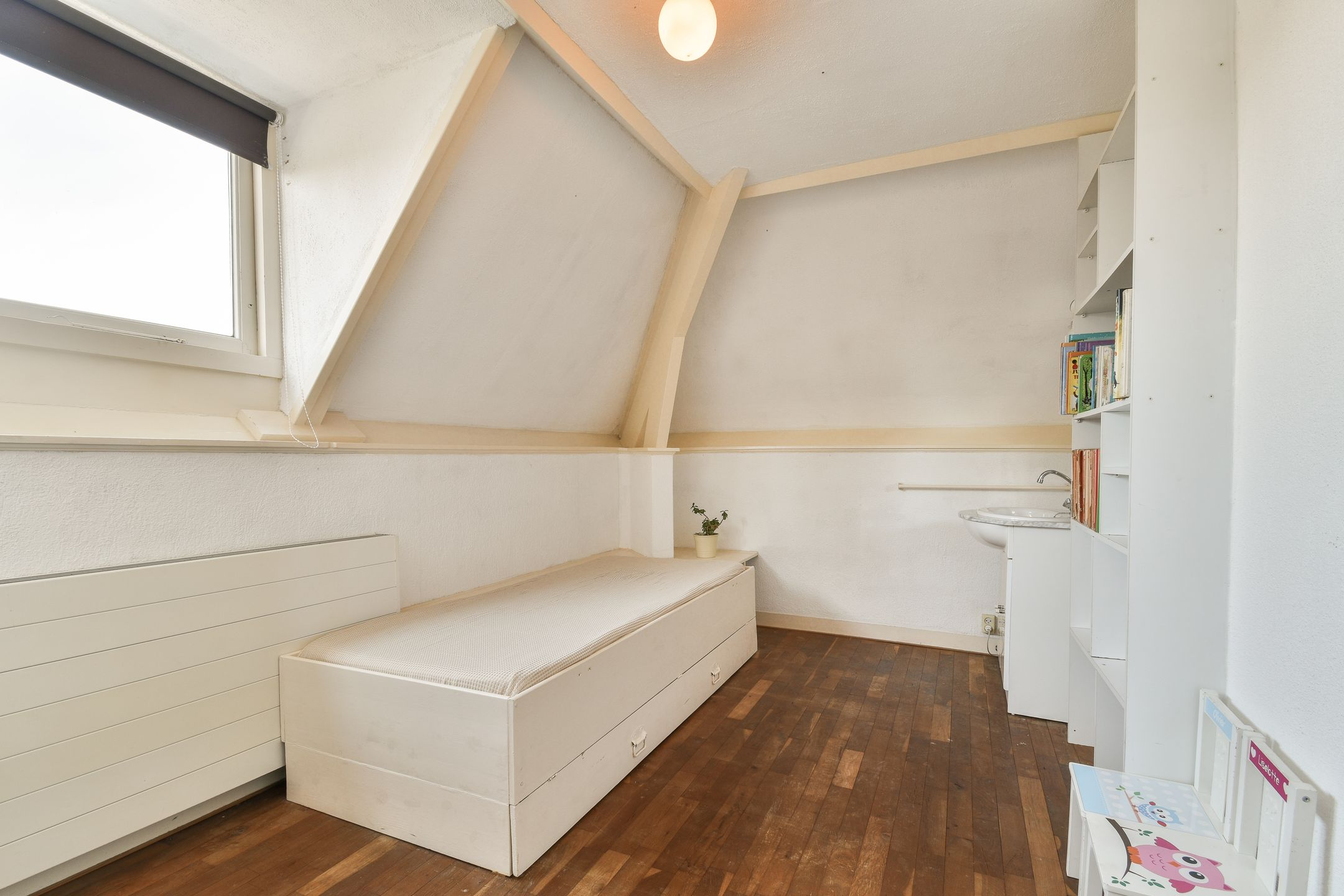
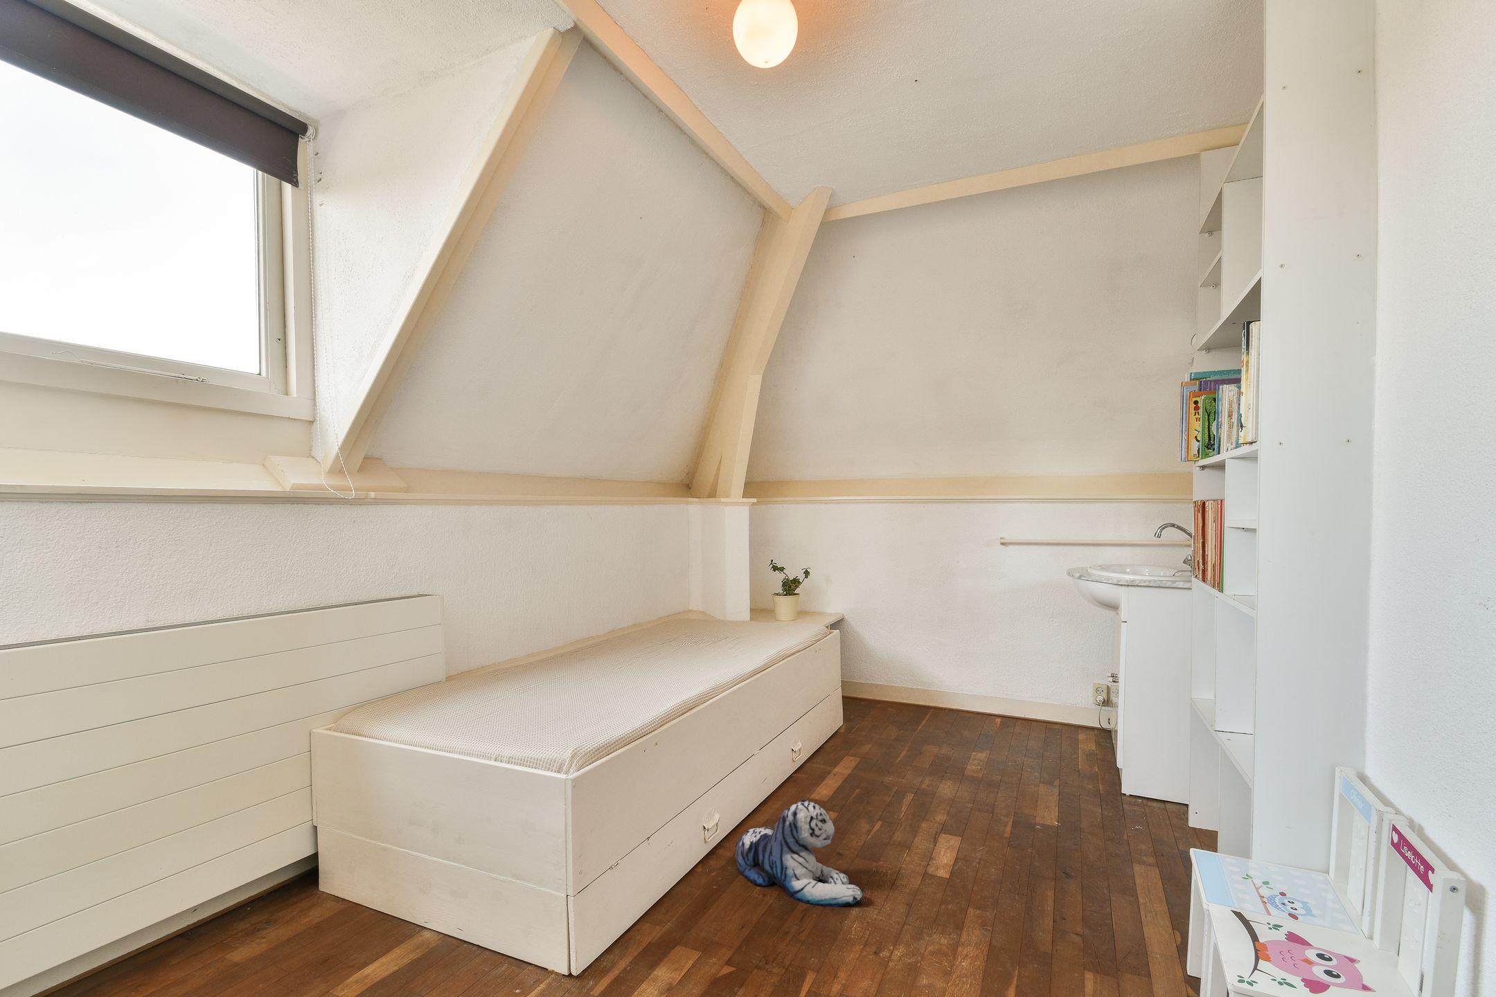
+ plush toy [735,799,864,908]
